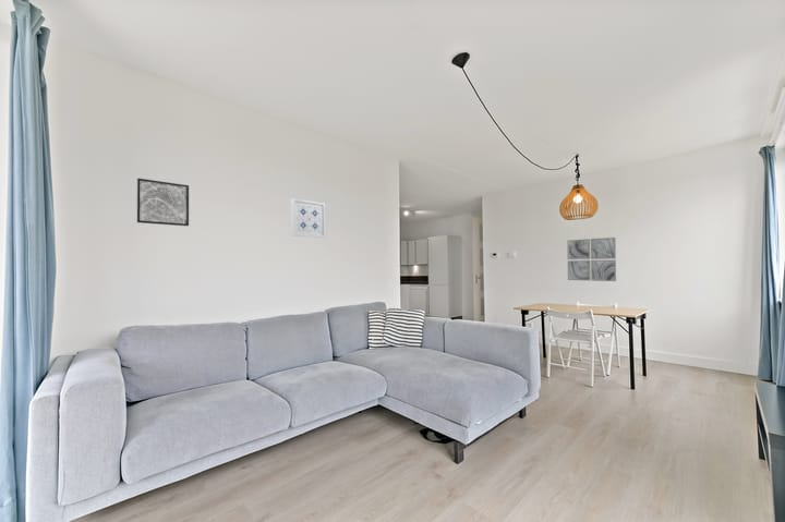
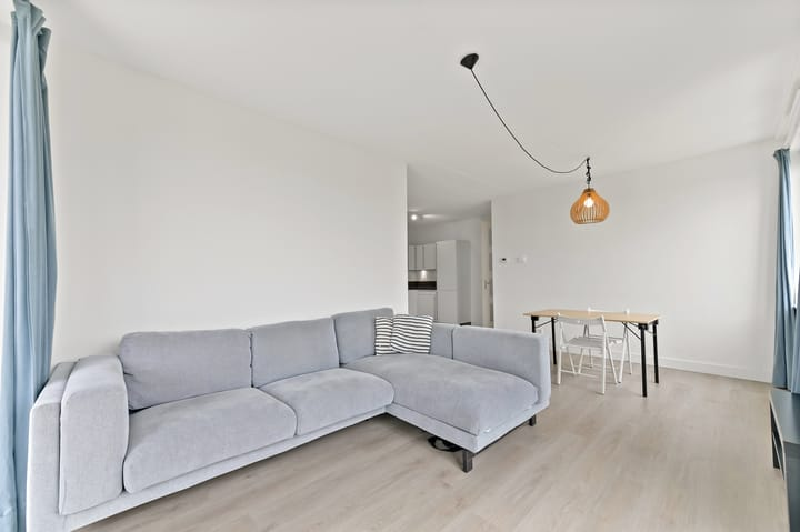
- wall art [566,236,617,282]
- wall art [290,197,326,239]
- wall art [136,178,190,227]
